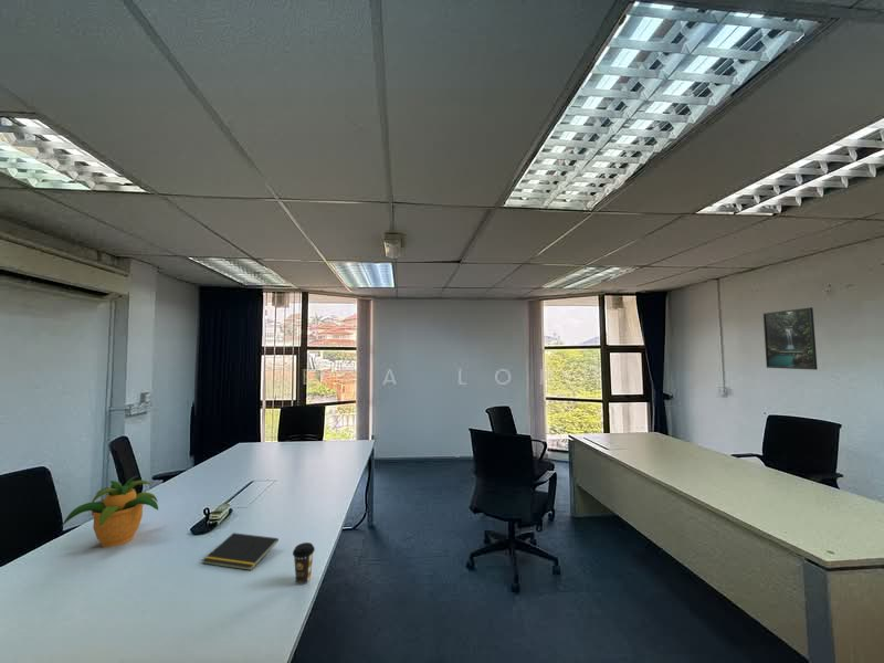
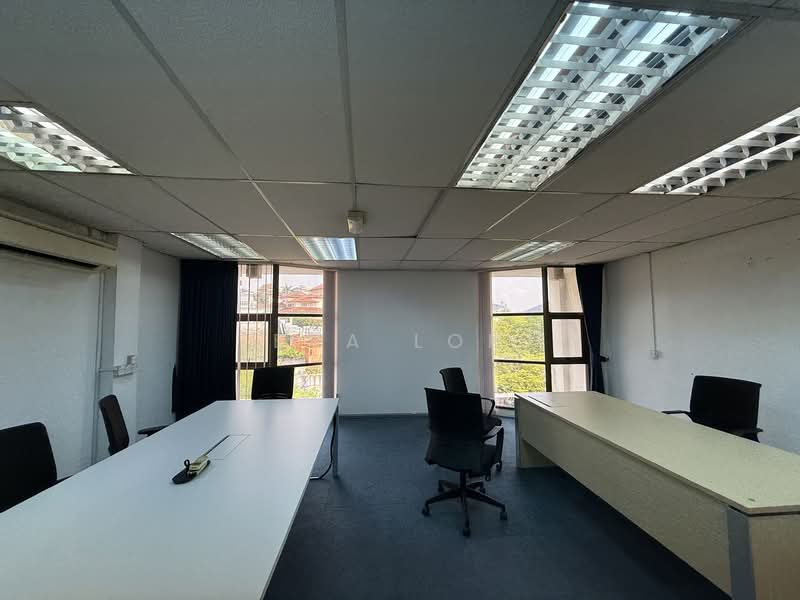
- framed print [762,306,819,371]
- potted plant [60,474,159,548]
- notepad [201,532,280,571]
- coffee cup [292,541,316,586]
